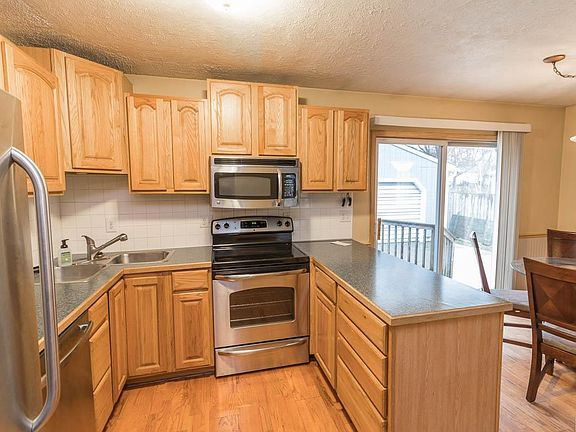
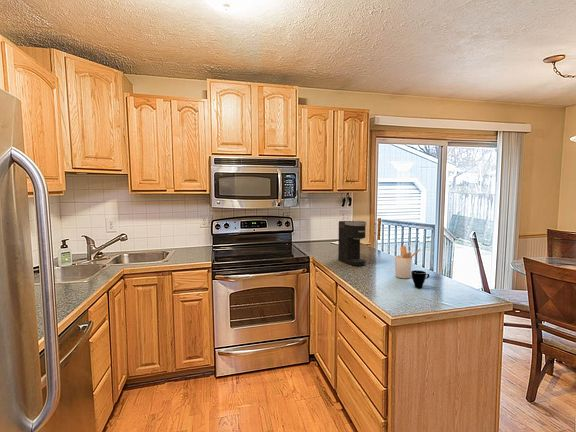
+ cup [410,269,430,289]
+ coffee maker [337,220,367,267]
+ utensil holder [394,245,421,279]
